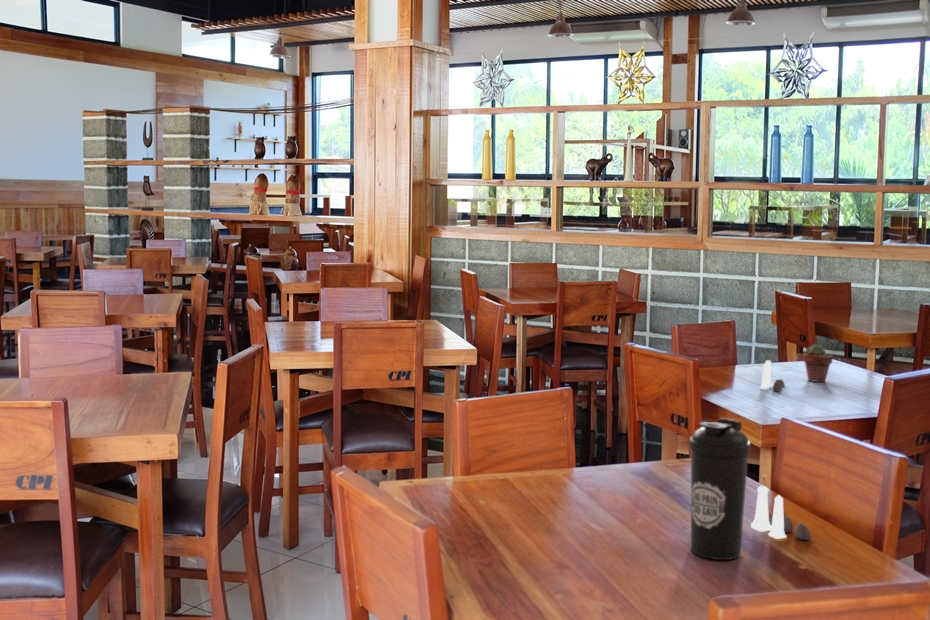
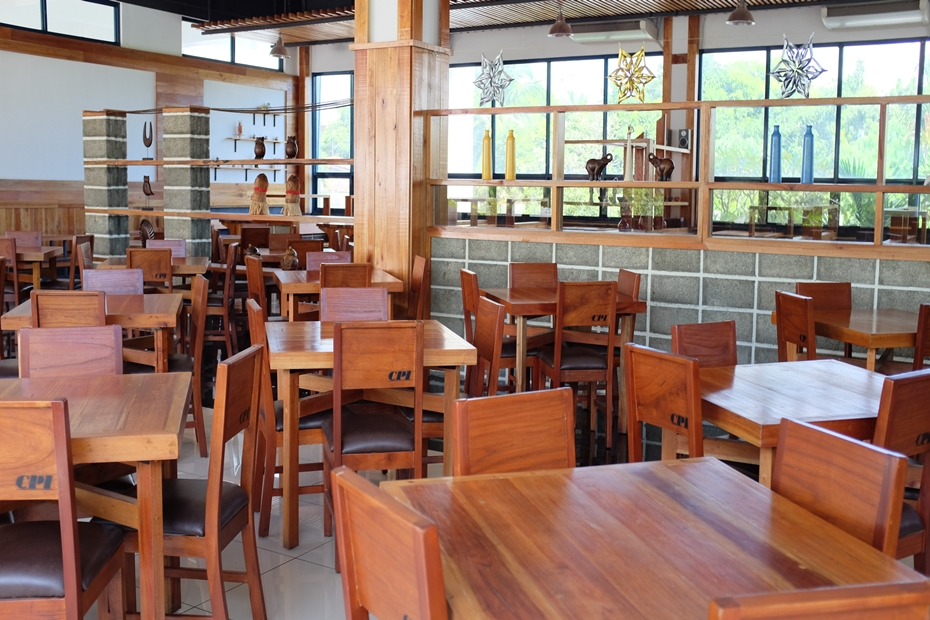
- water bottle [688,417,752,561]
- salt and pepper shaker set [750,485,813,541]
- salt and pepper shaker set [759,359,786,392]
- potted succulent [802,343,834,383]
